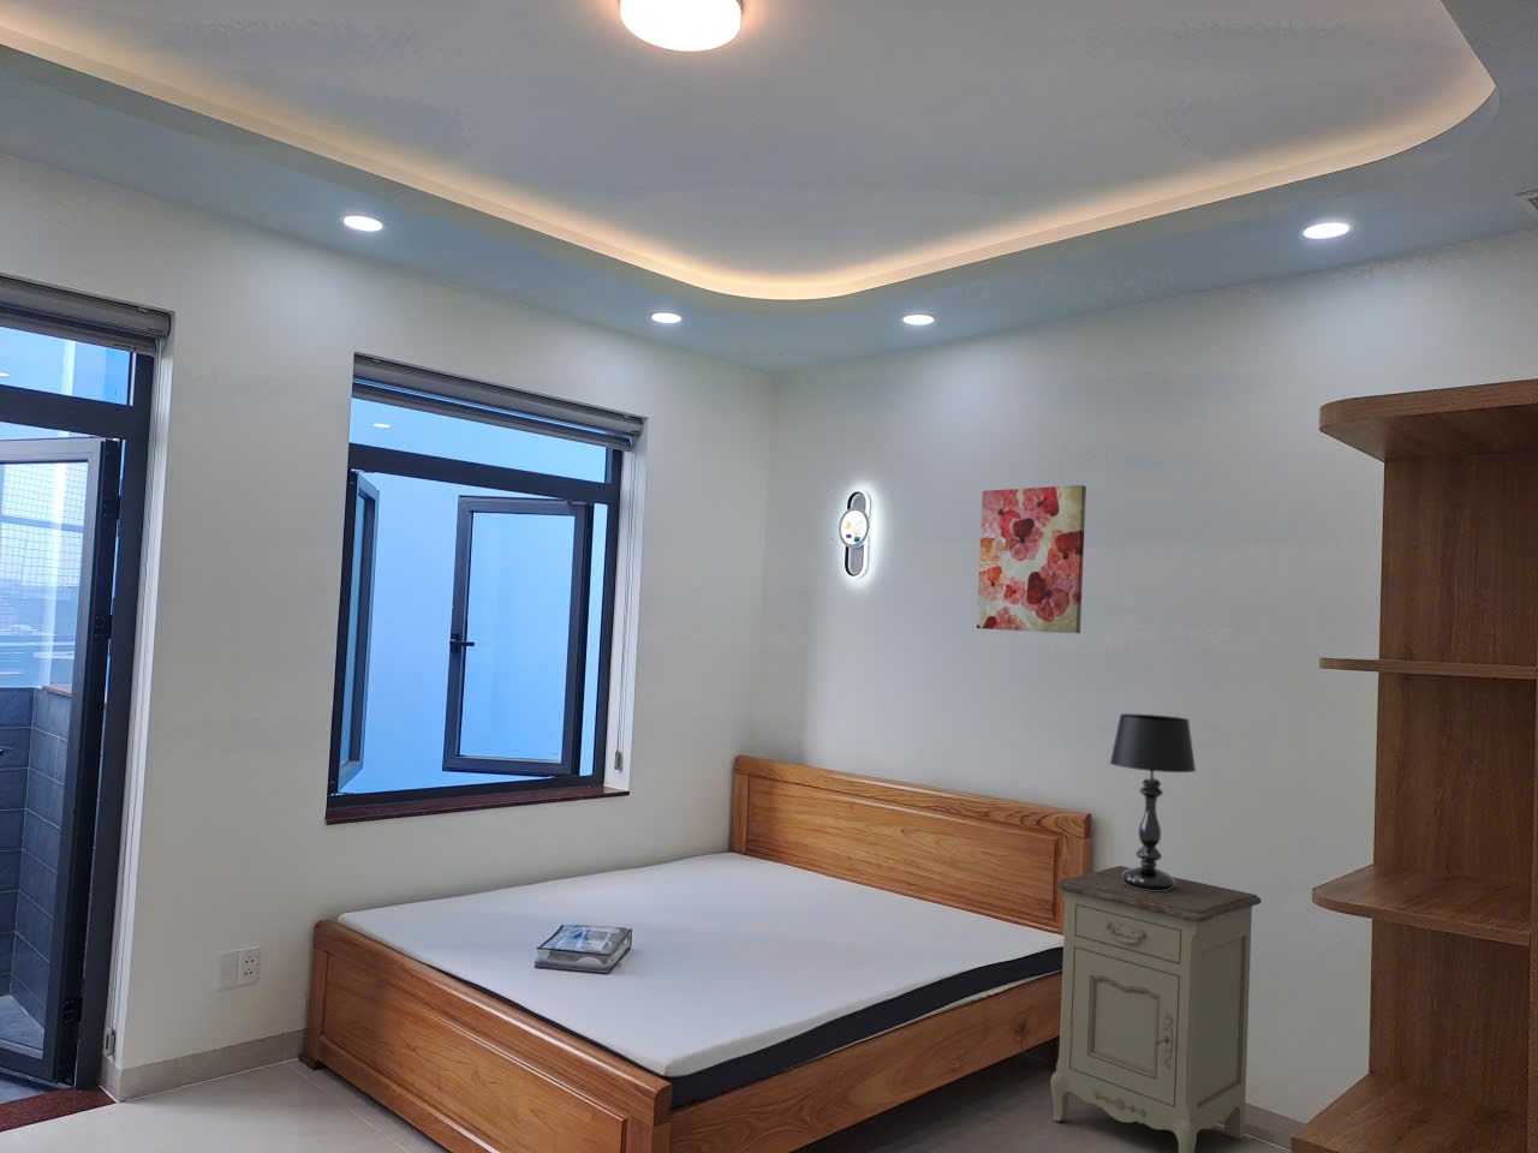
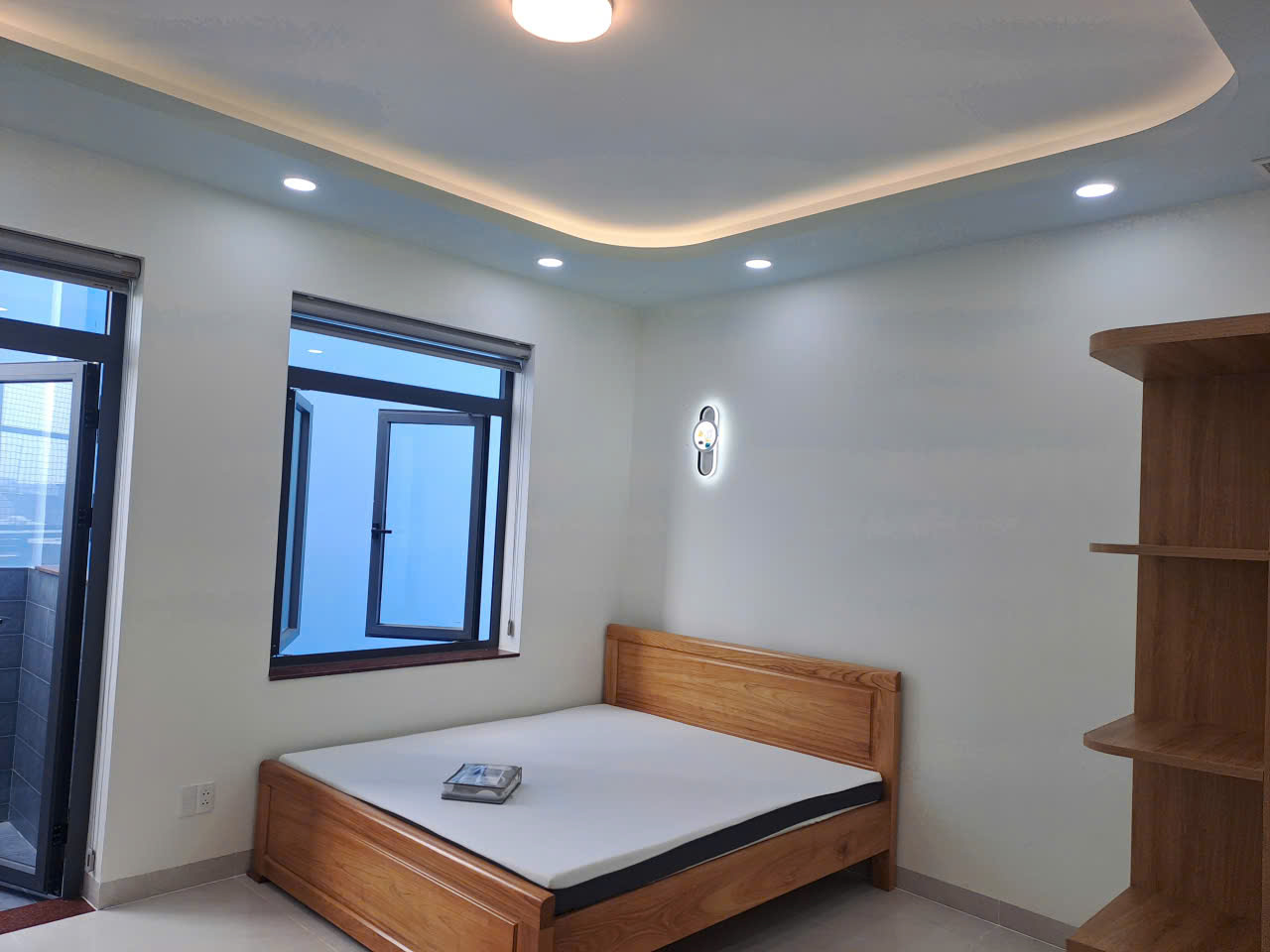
- nightstand [1049,865,1263,1153]
- table lamp [1109,712,1196,891]
- wall art [976,484,1087,635]
